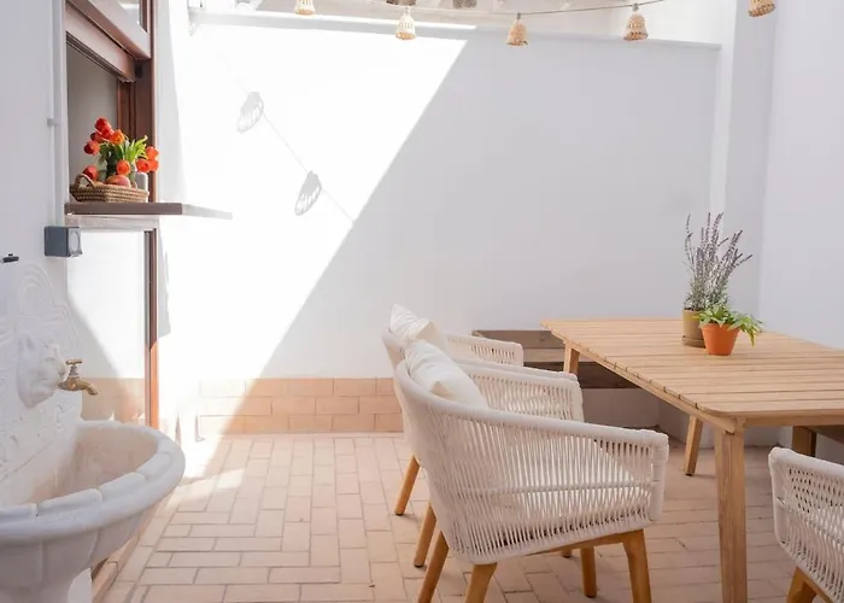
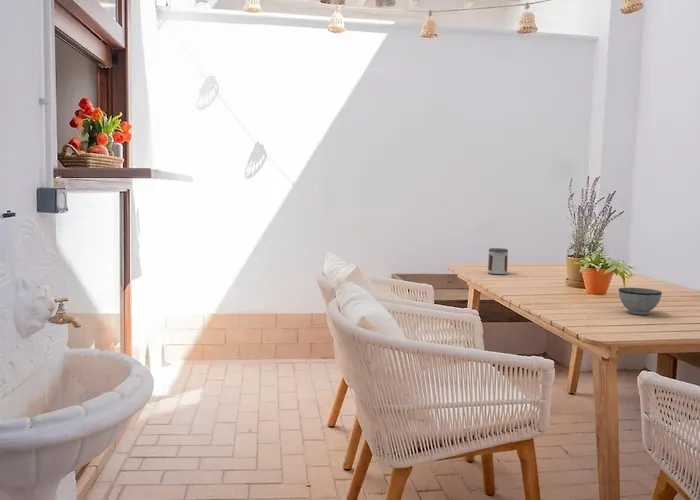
+ bowl [618,287,663,316]
+ jar [487,247,509,275]
